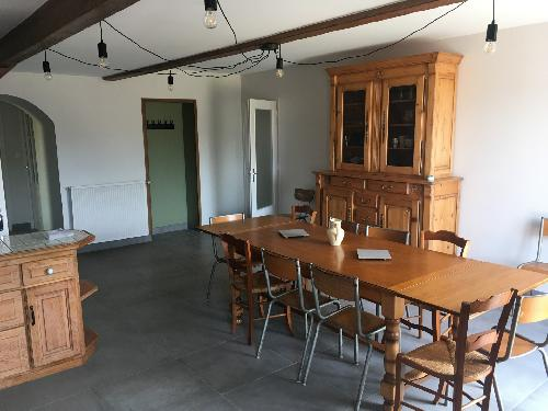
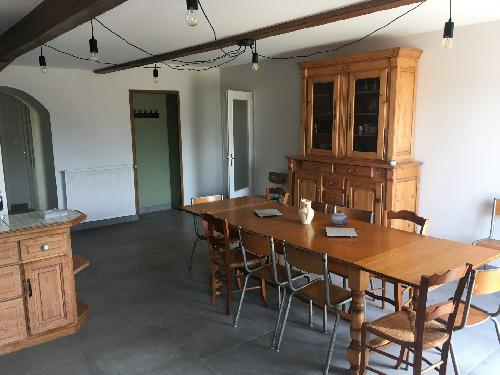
+ teapot [328,209,351,227]
